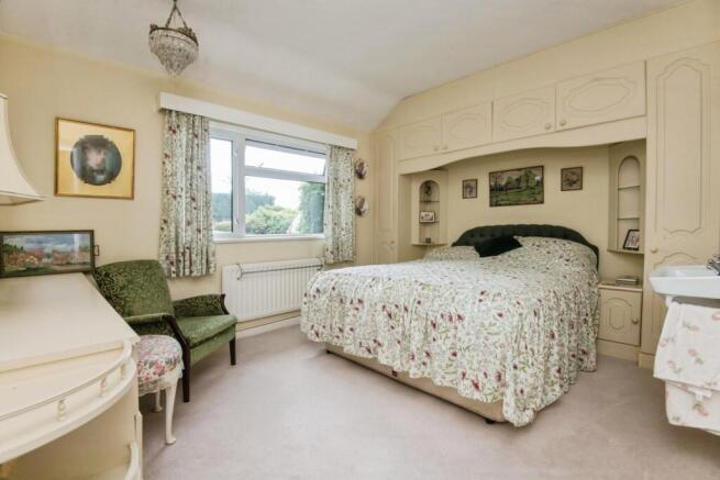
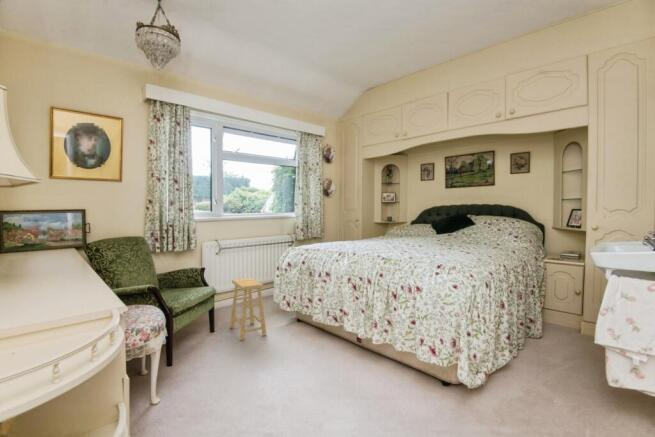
+ footstool [229,277,267,341]
